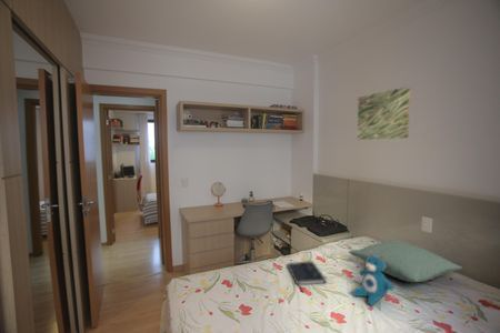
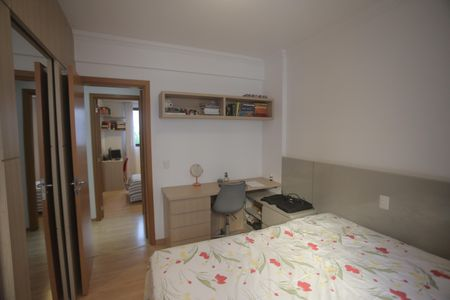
- book [286,260,327,293]
- teddy bear [351,251,394,306]
- pillow [348,239,463,283]
- wall art [356,85,411,141]
